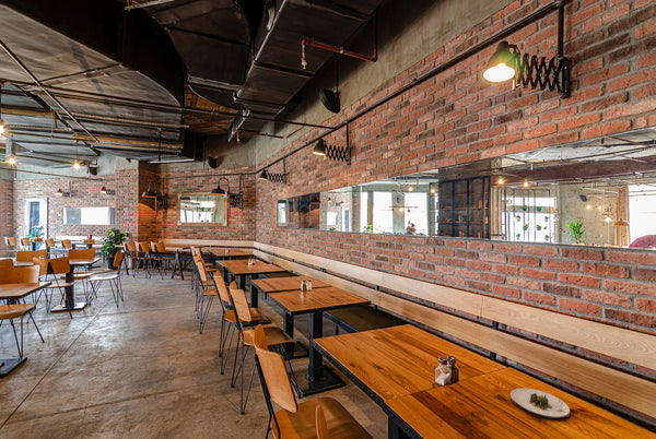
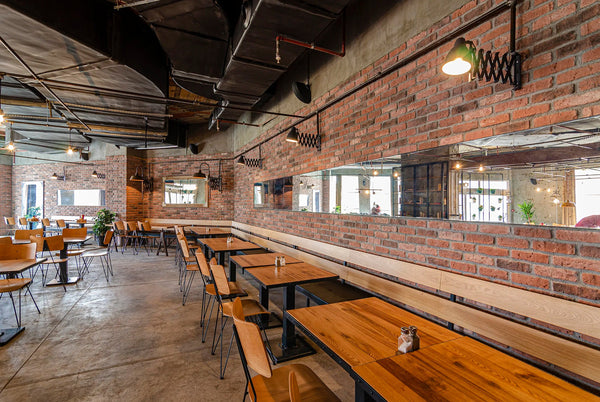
- salad plate [509,388,571,419]
